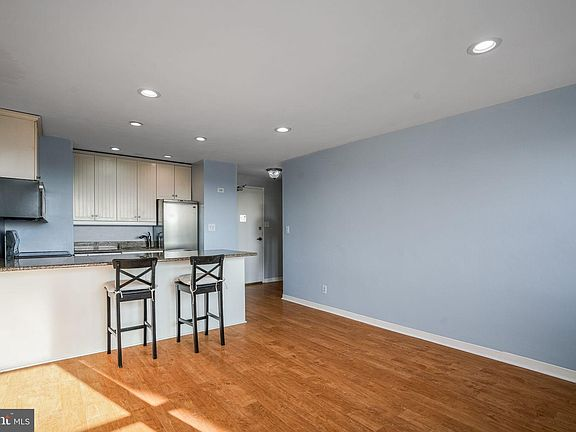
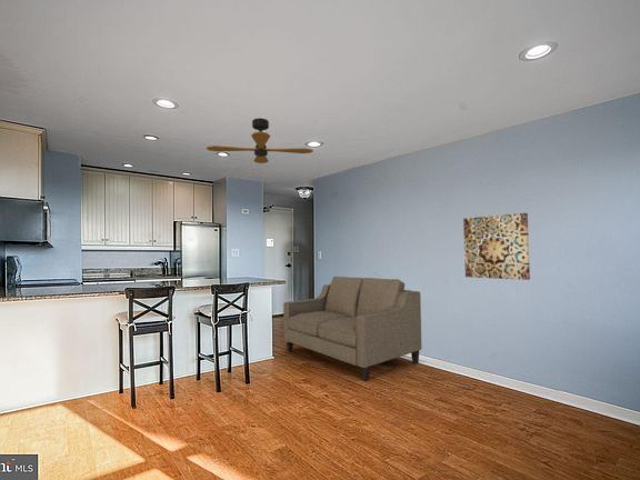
+ sofa [282,276,422,382]
+ ceiling fan [206,117,314,164]
+ wall art [462,212,531,281]
